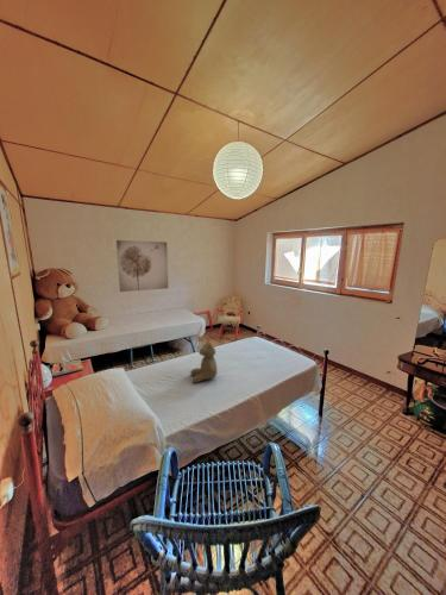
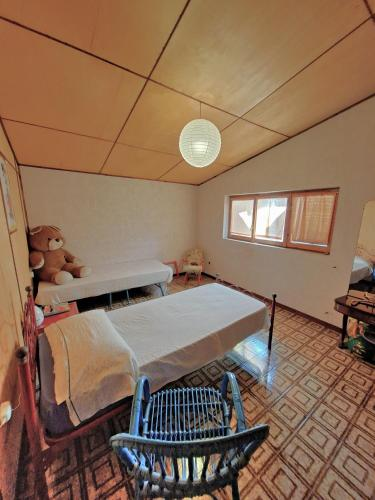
- wall art [115,239,169,293]
- teddy bear [189,338,218,384]
